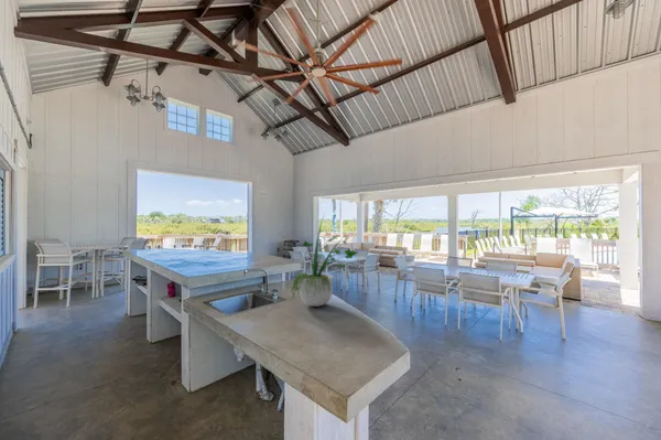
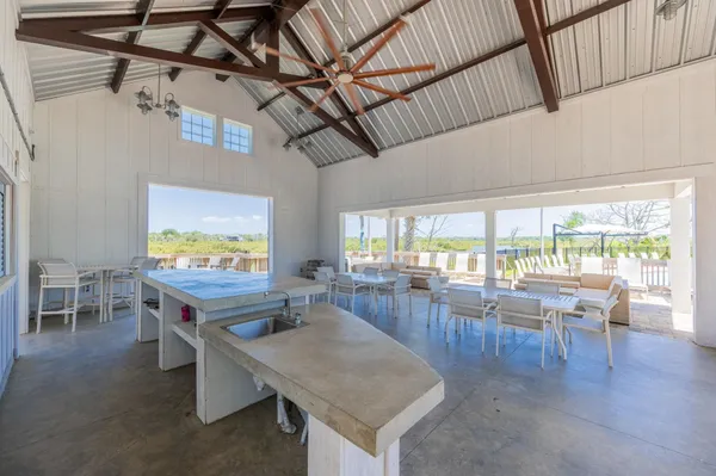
- potted plant [290,212,359,308]
